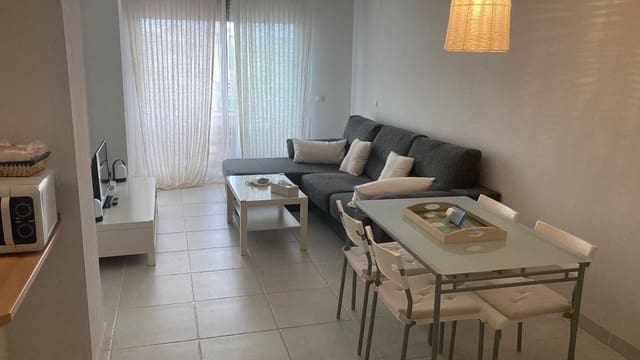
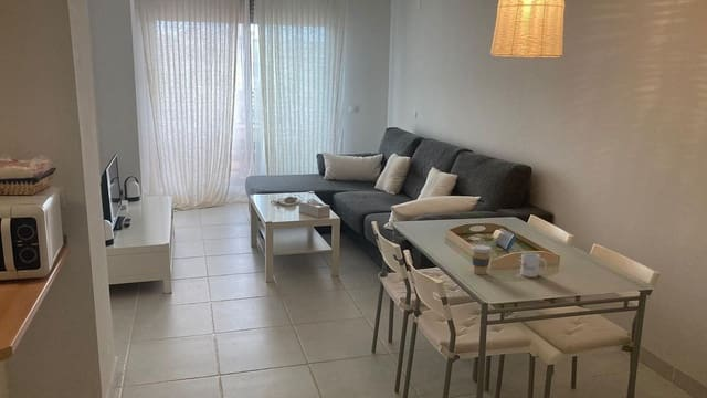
+ mug [519,251,548,279]
+ coffee cup [471,243,493,275]
